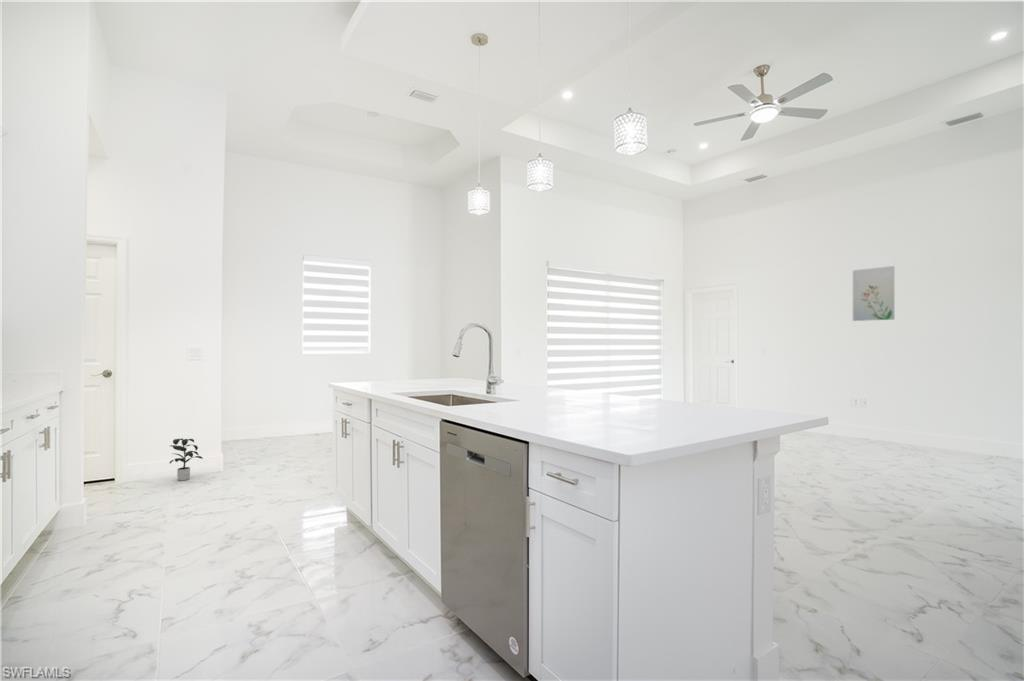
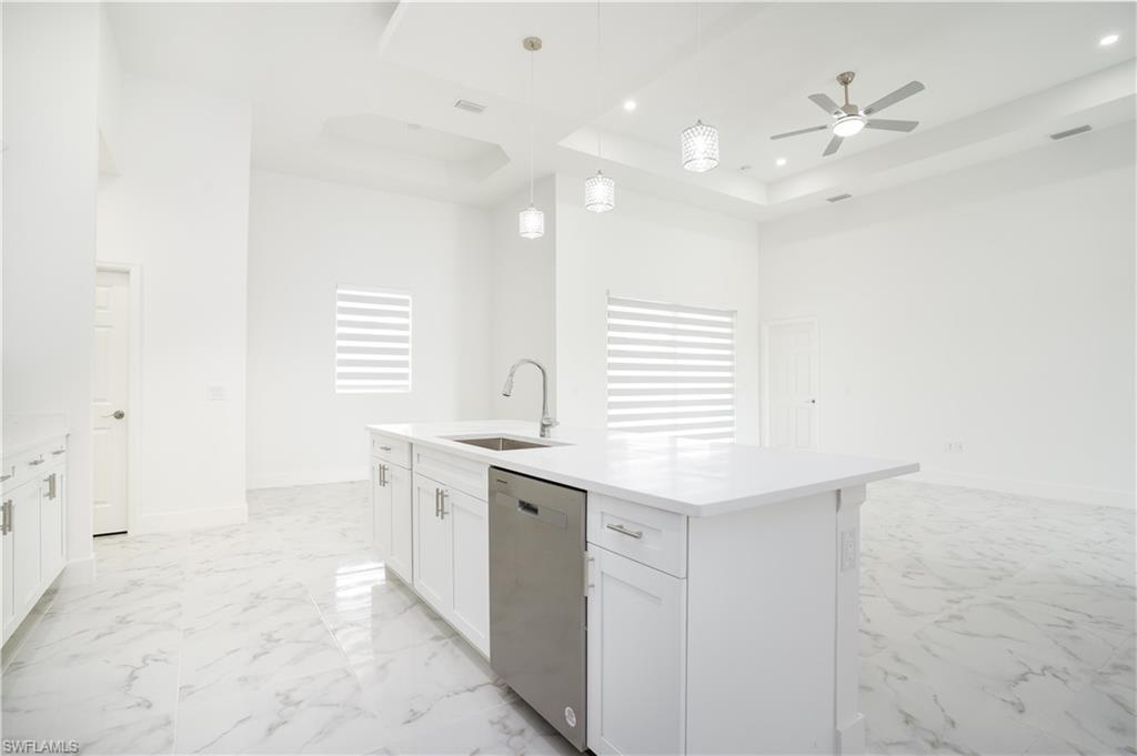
- wall art [852,265,895,322]
- potted plant [169,438,204,482]
